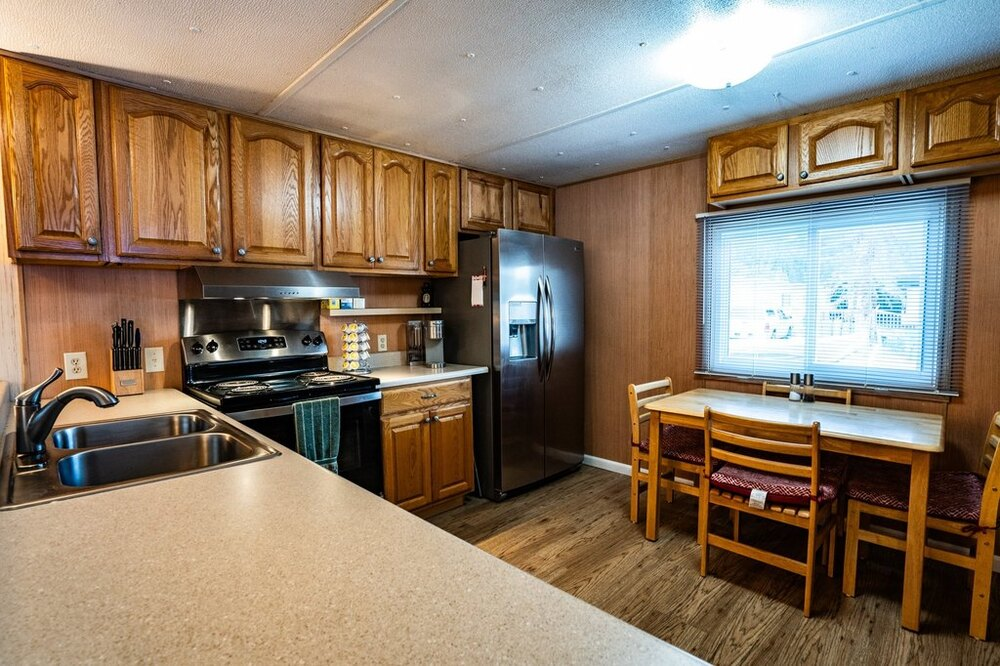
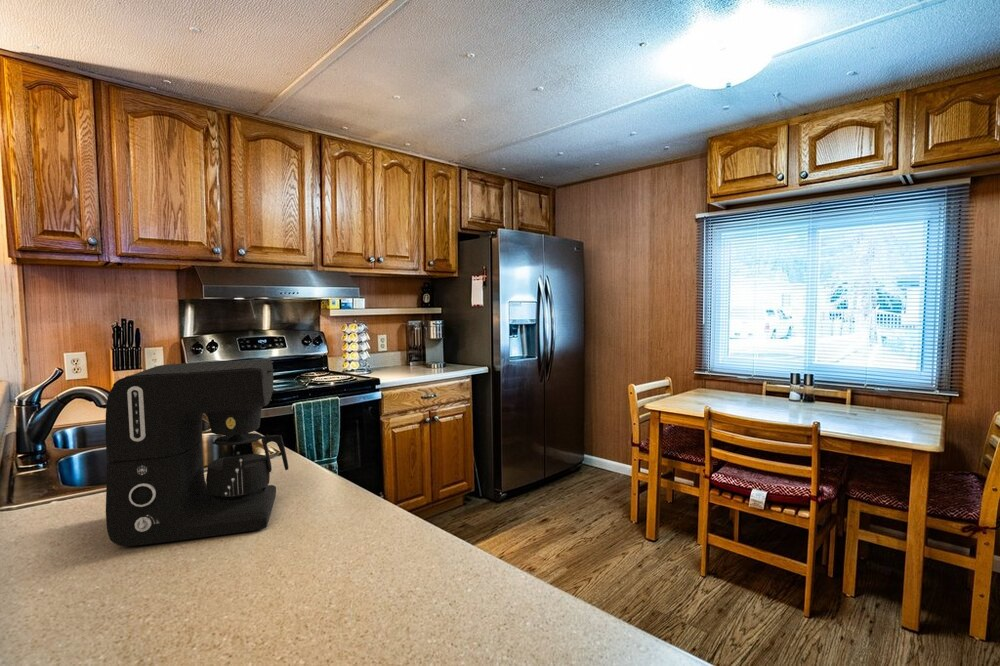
+ coffee maker [104,358,289,547]
